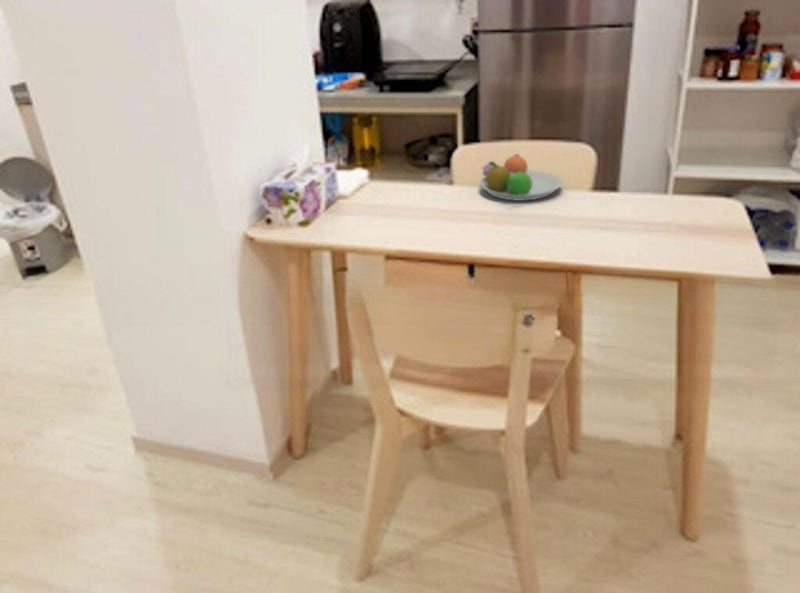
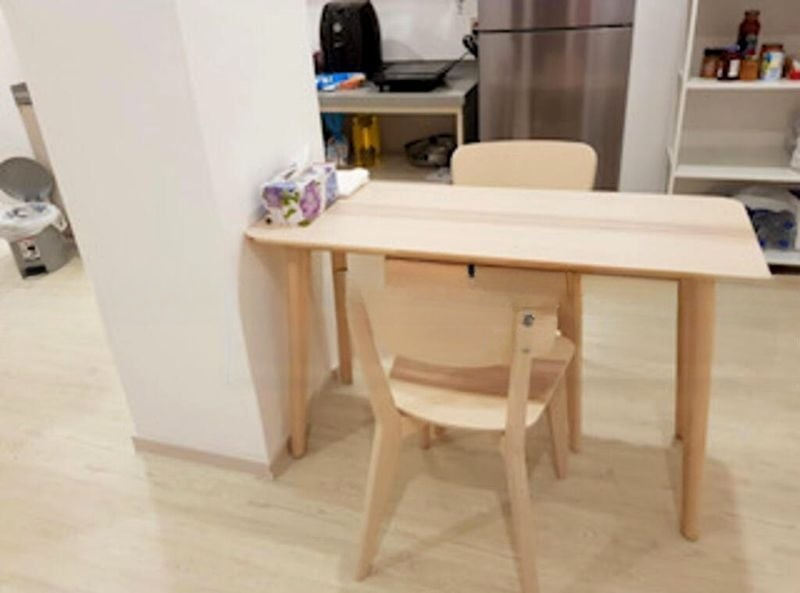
- fruit bowl [479,153,564,202]
